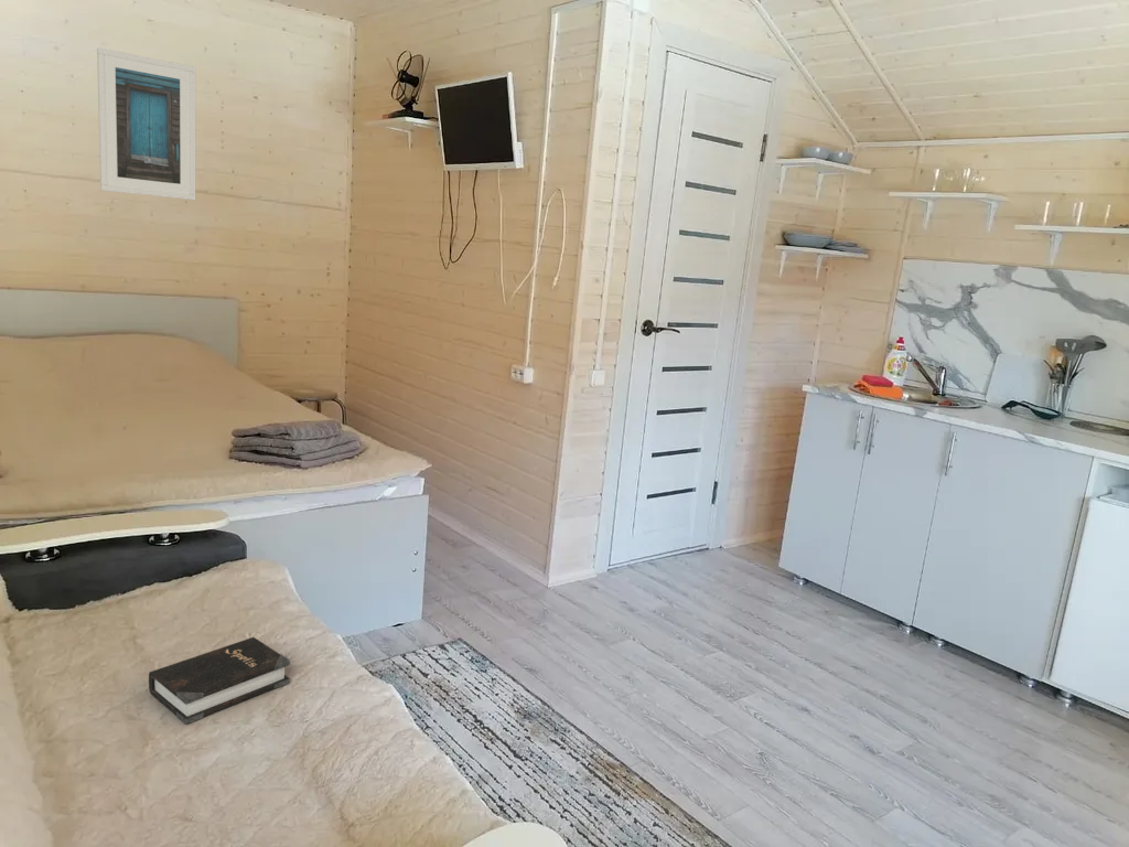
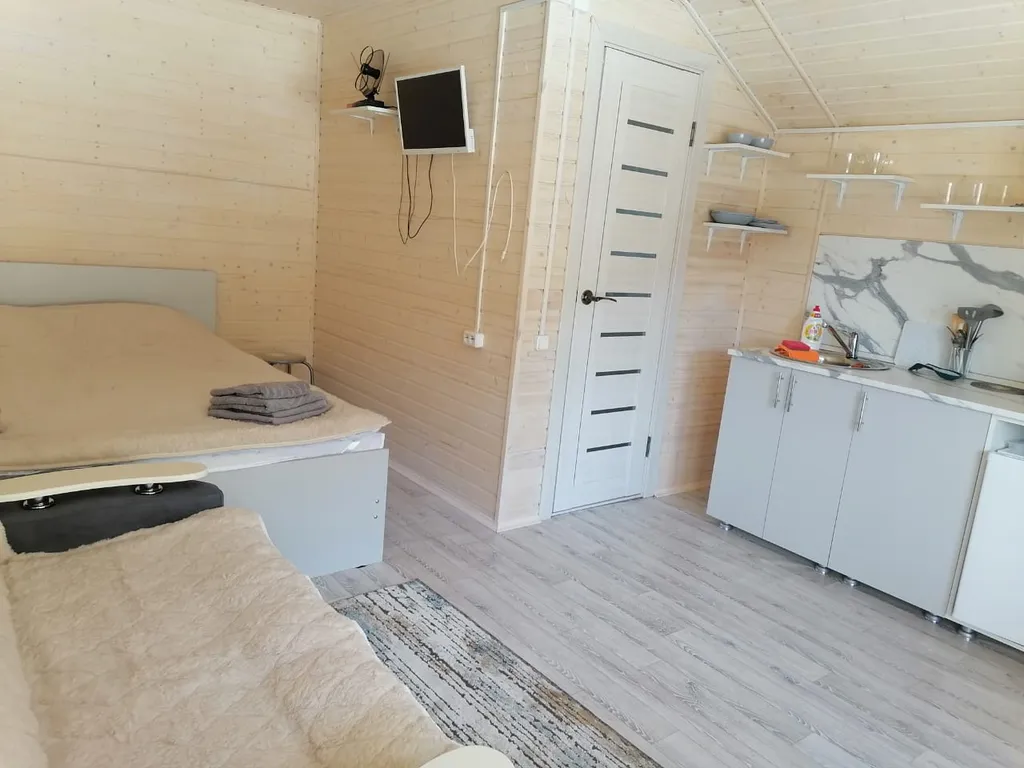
- hardback book [148,636,291,726]
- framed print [96,46,196,201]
